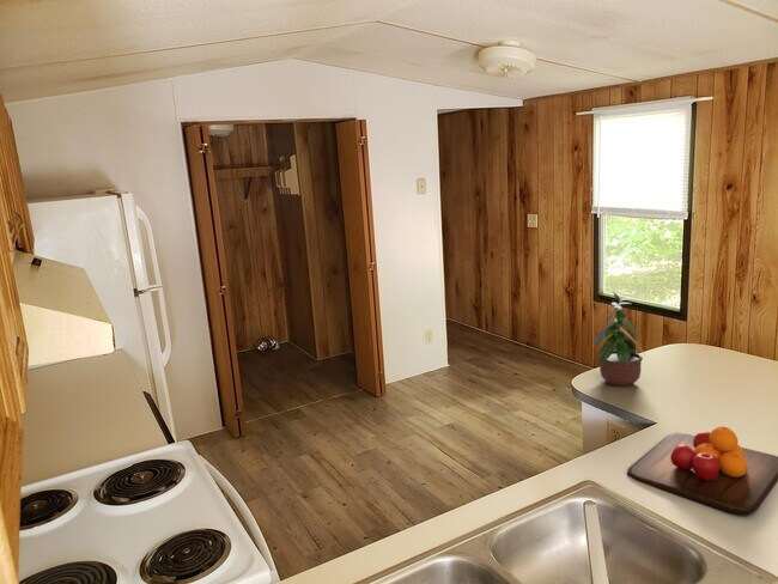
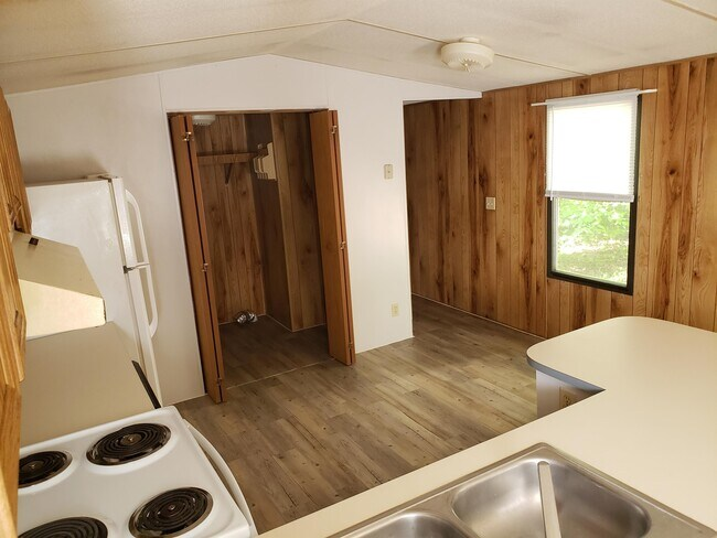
- potted plant [592,291,648,388]
- chopping board [626,425,778,516]
